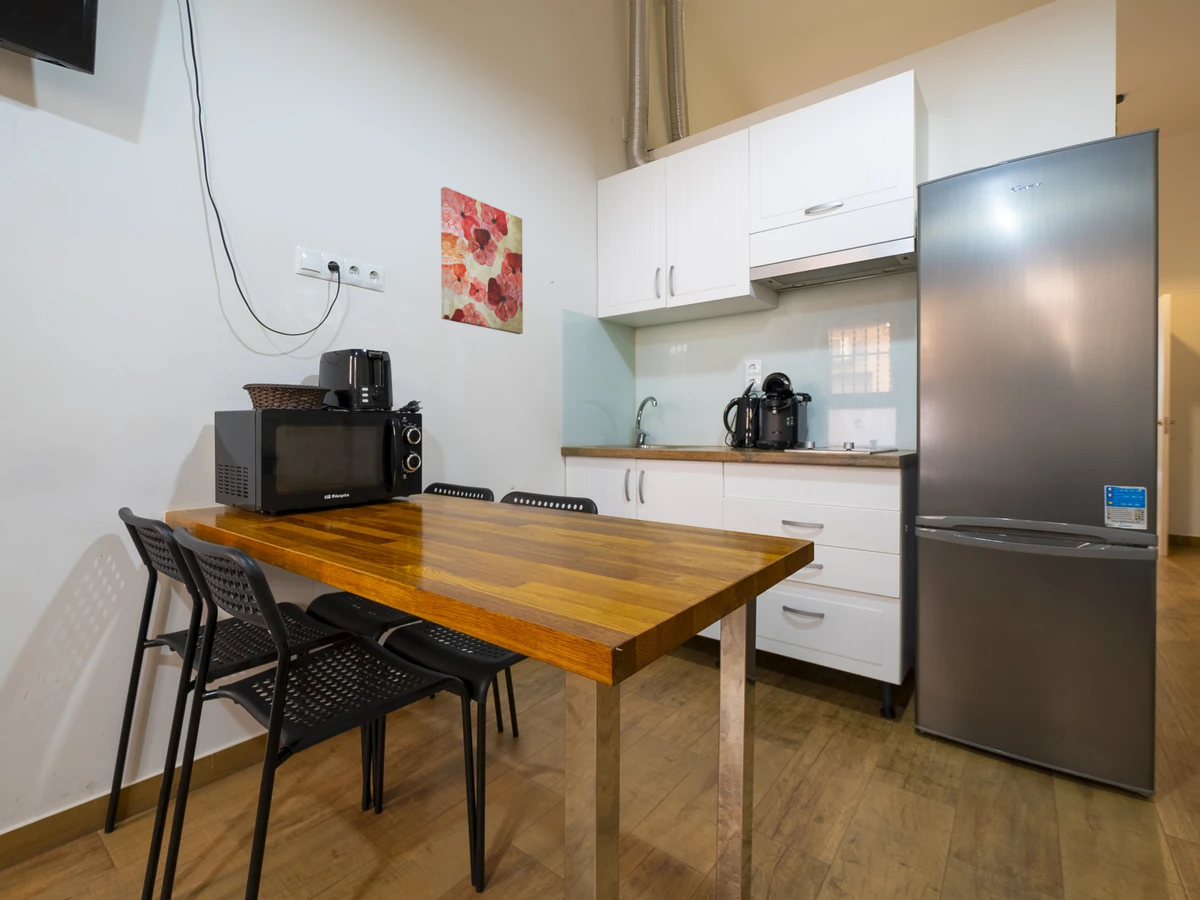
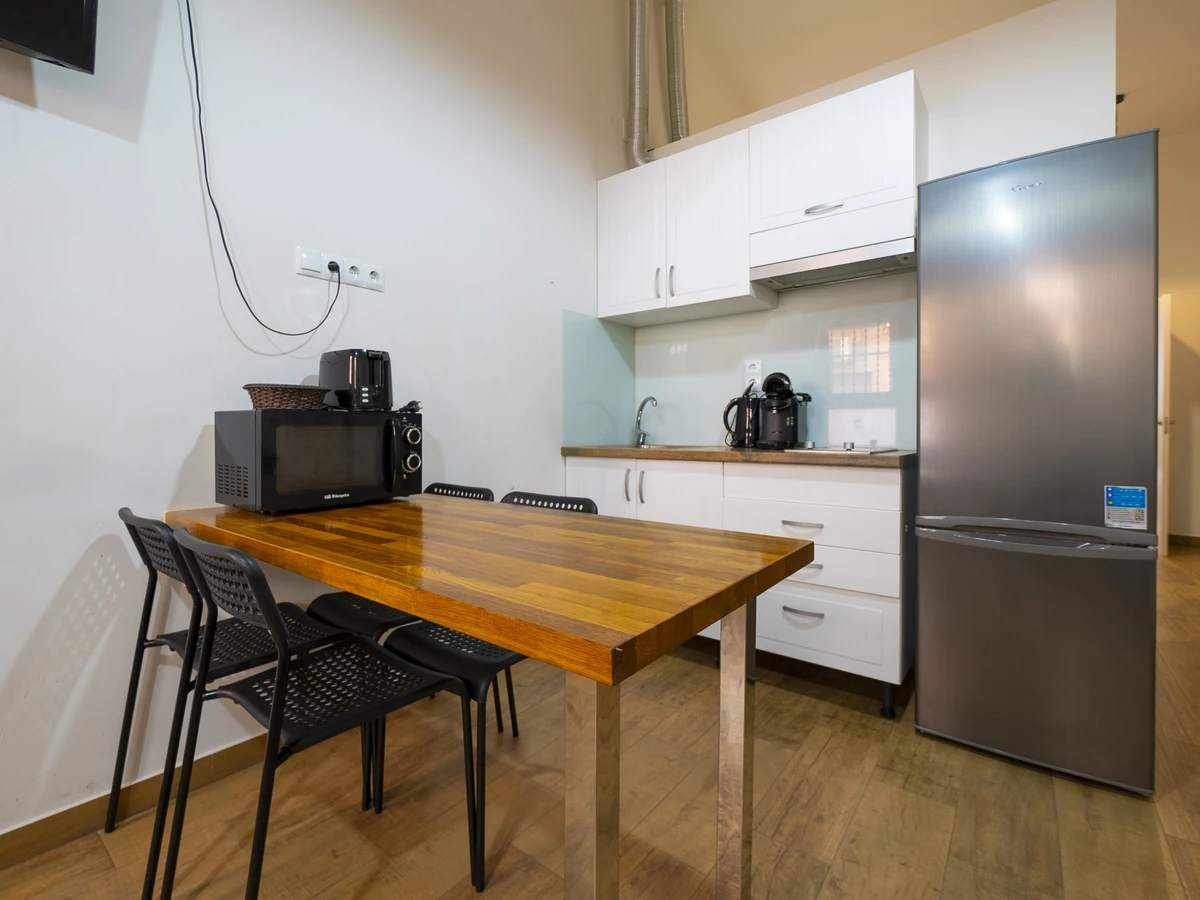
- wall art [440,186,524,335]
